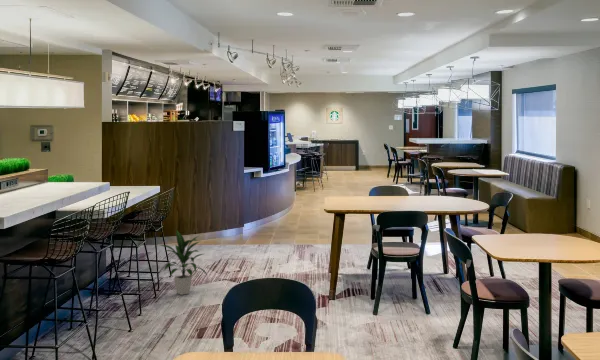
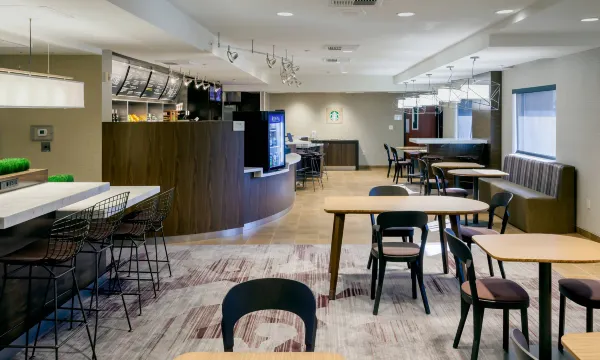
- indoor plant [157,230,208,296]
